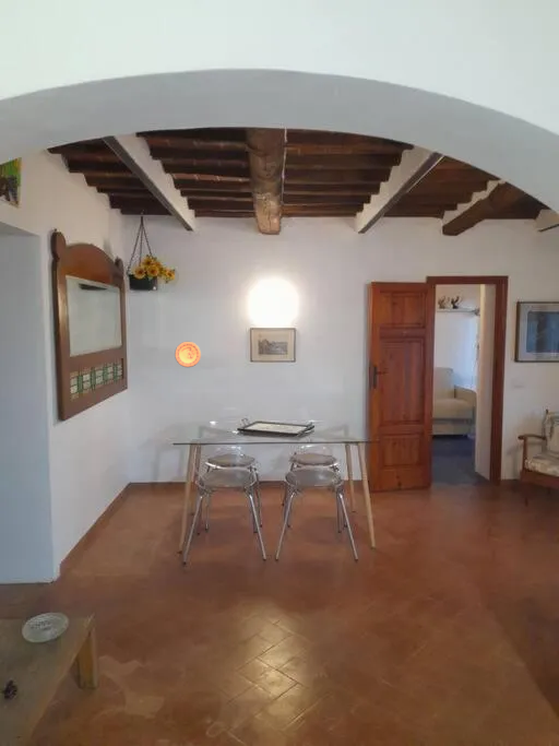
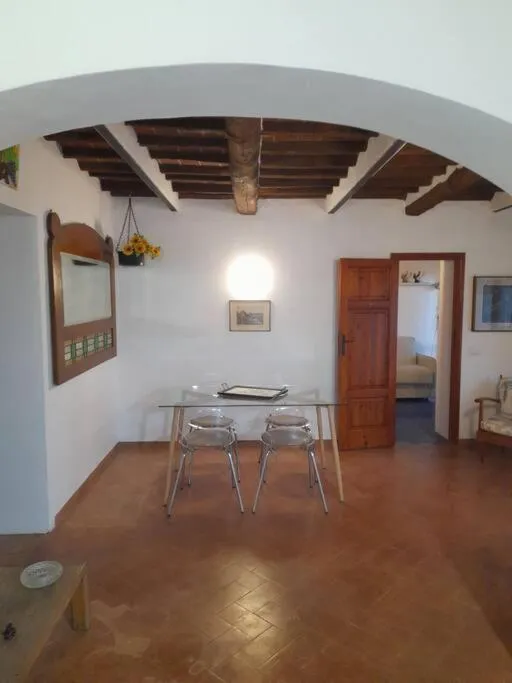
- decorative plate [174,341,202,368]
